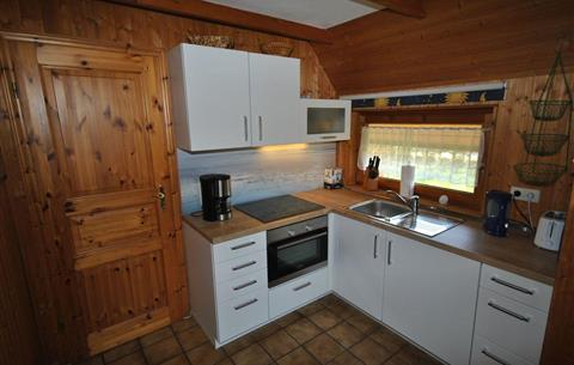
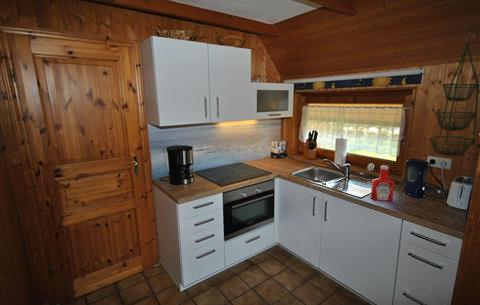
+ soap bottle [370,164,396,202]
